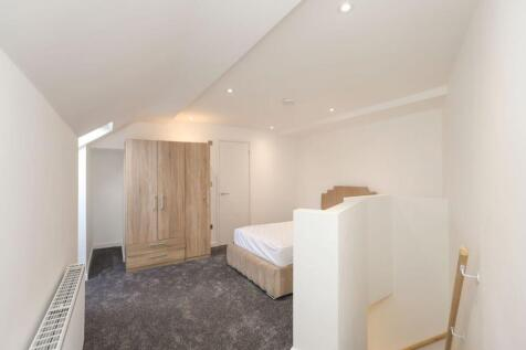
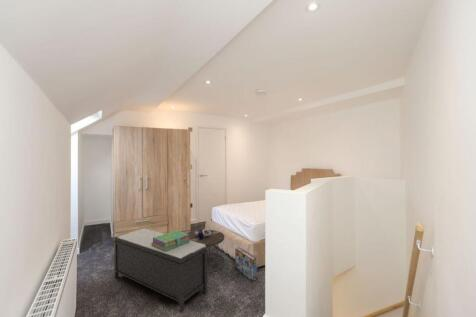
+ stack of books [152,229,190,252]
+ side table [186,228,226,274]
+ box [234,246,258,282]
+ bench [112,228,209,314]
